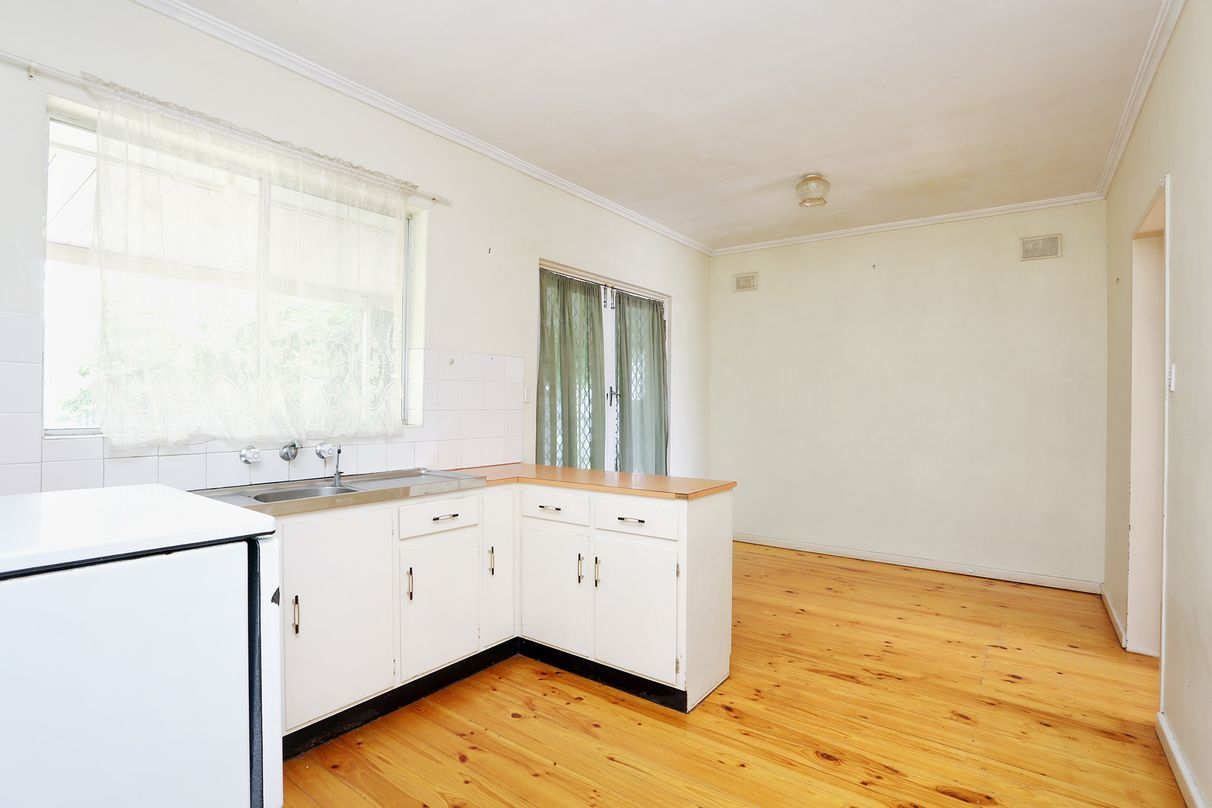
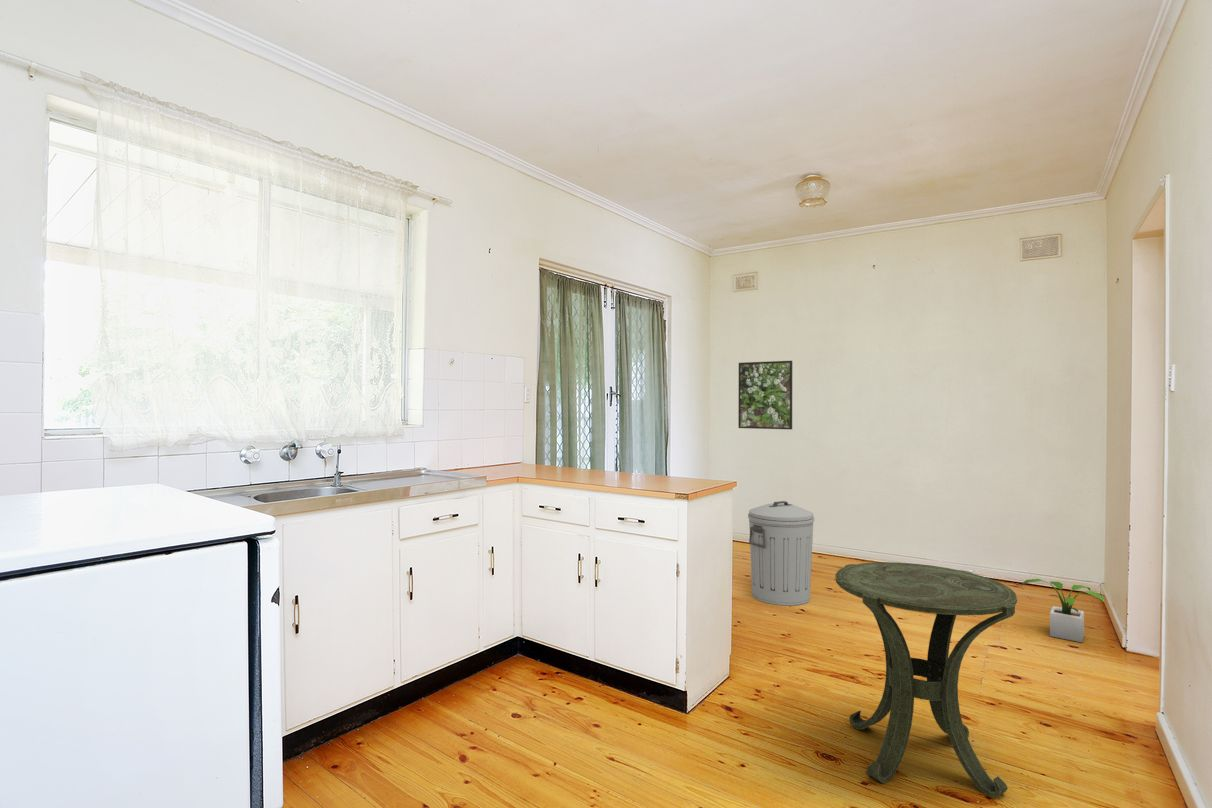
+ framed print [737,360,793,430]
+ side table [834,561,1018,799]
+ trash can [747,500,815,606]
+ potted plant [1020,578,1105,643]
